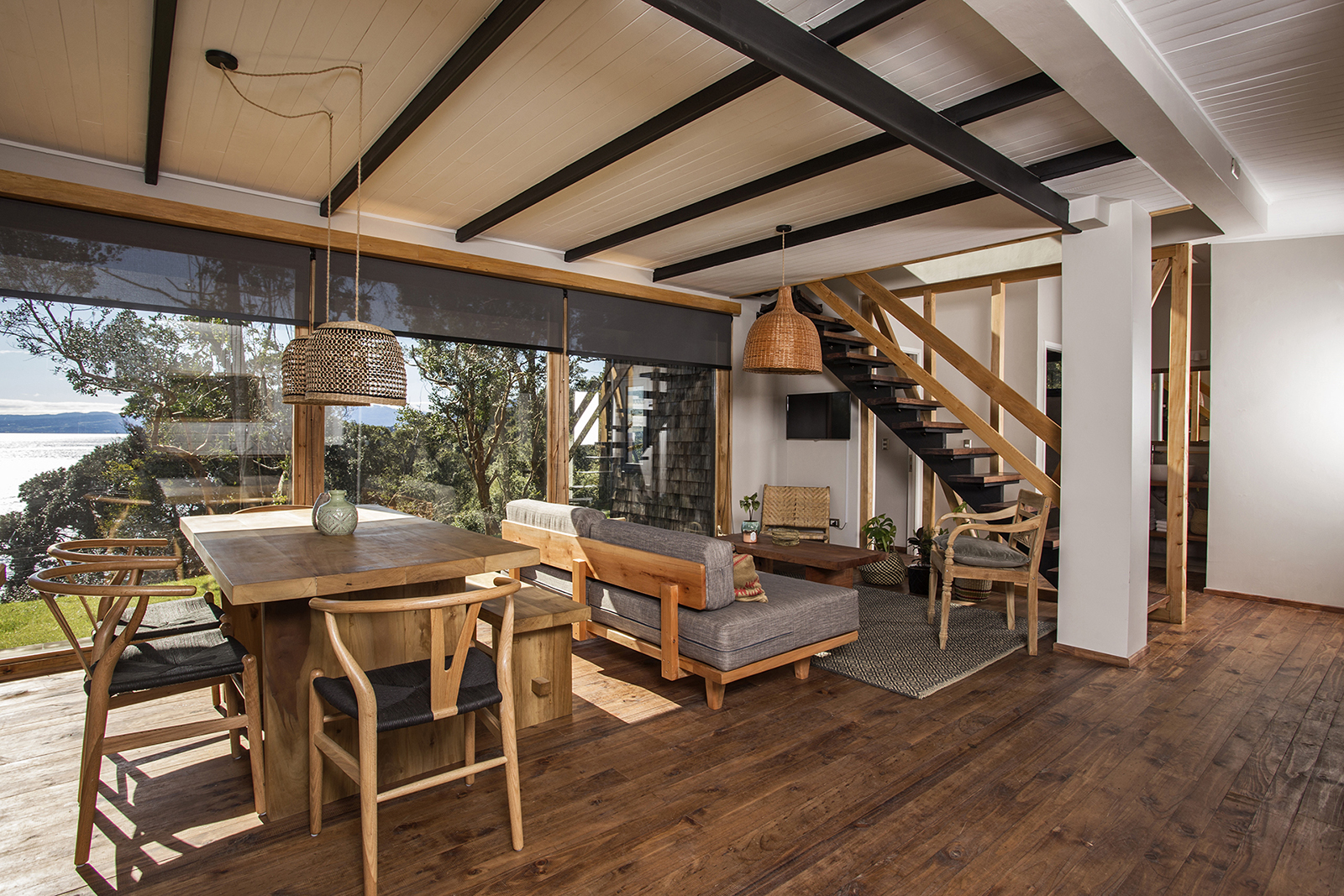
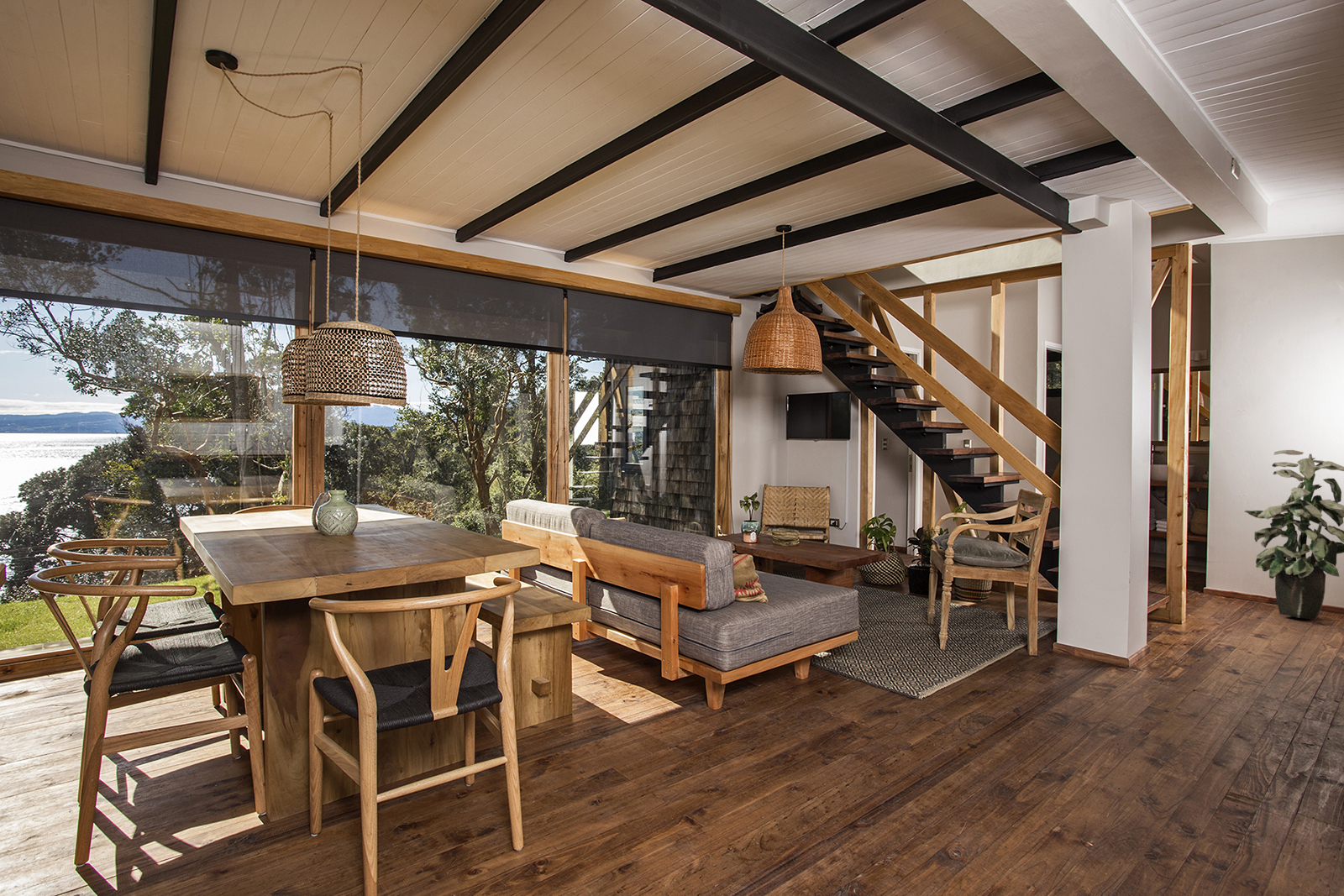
+ indoor plant [1244,449,1344,621]
